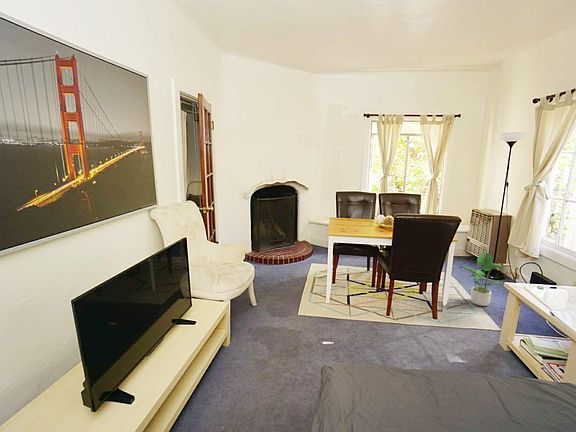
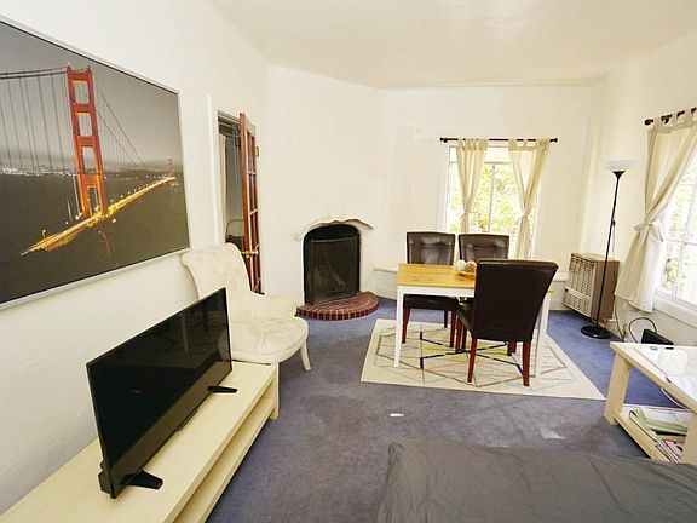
- potted plant [461,251,504,307]
